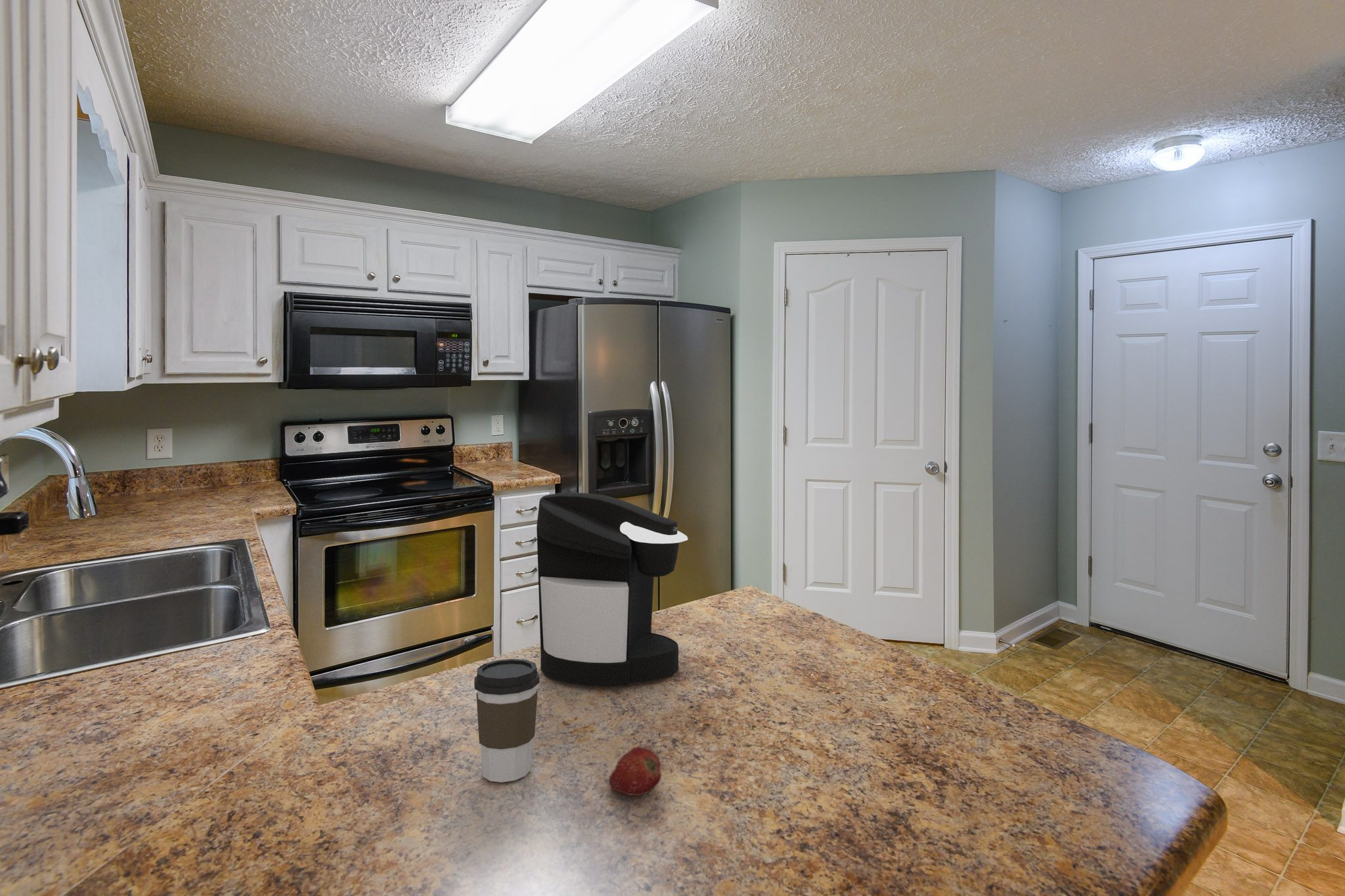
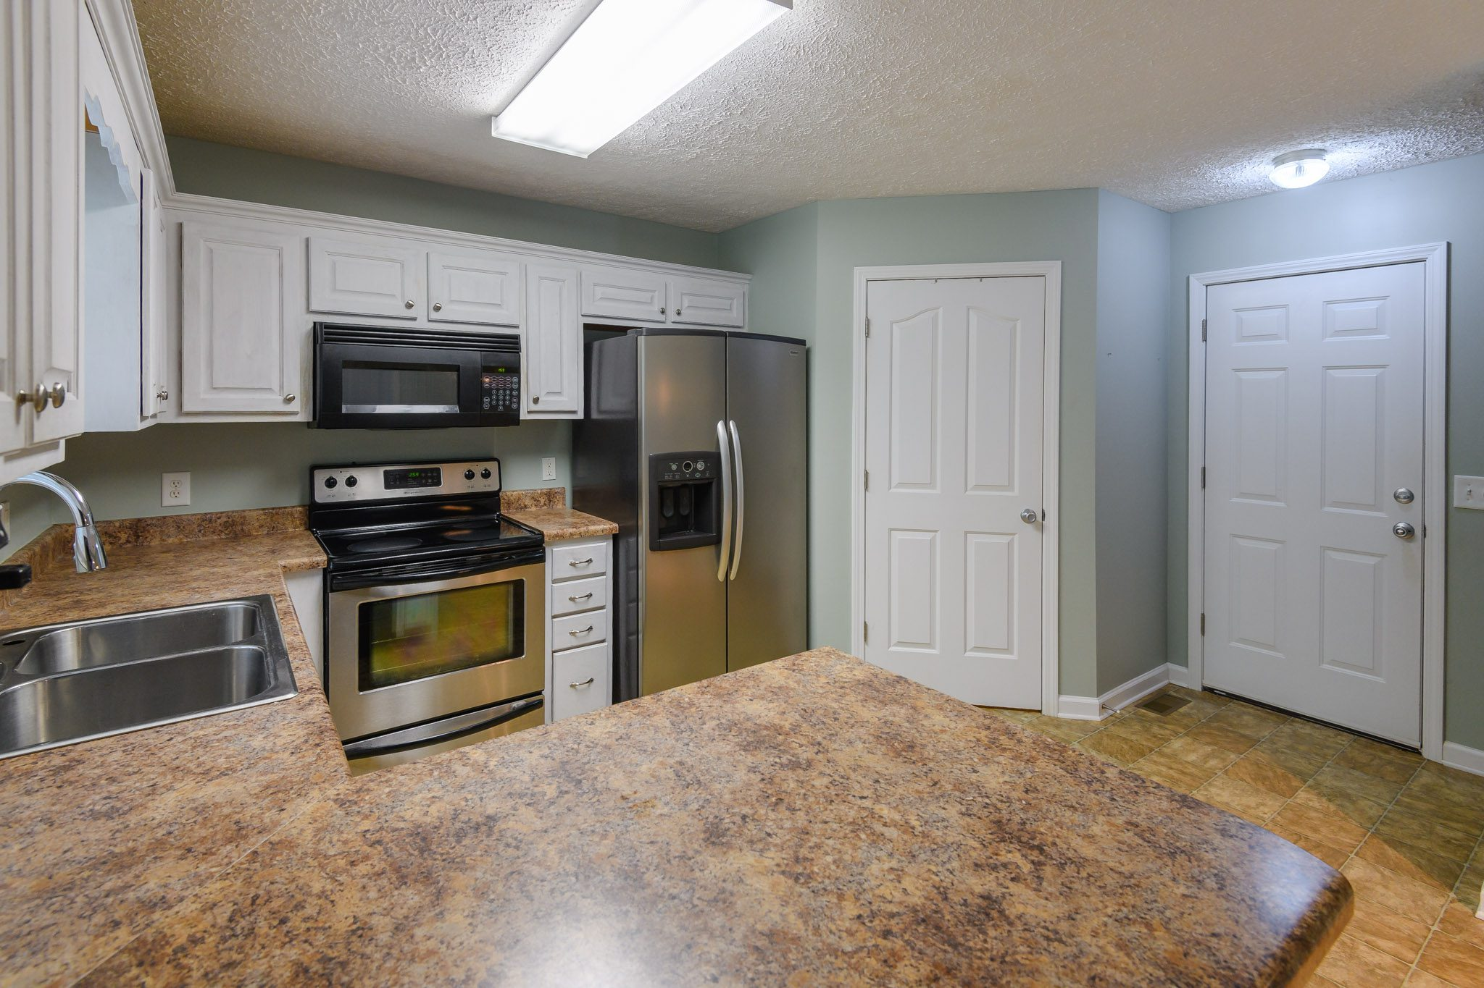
- fruit [607,746,662,796]
- coffee cup [474,658,540,783]
- coffee maker [536,492,688,687]
